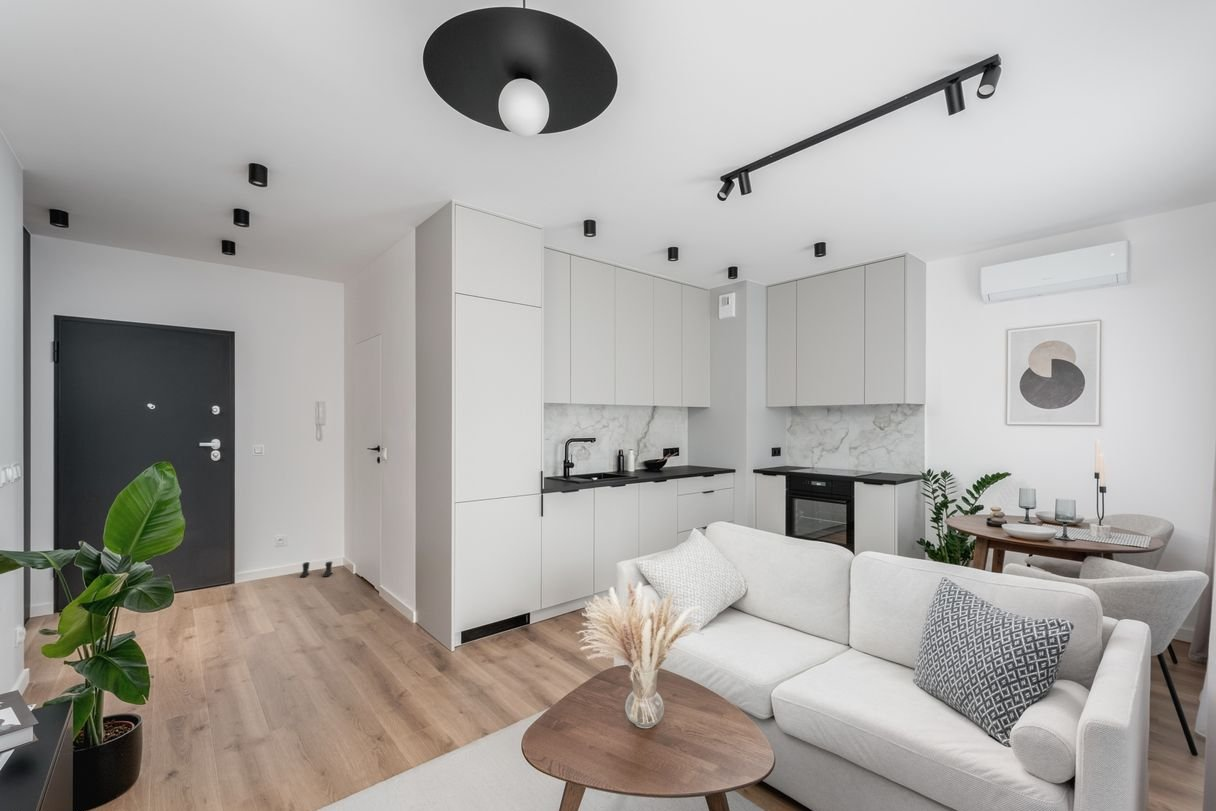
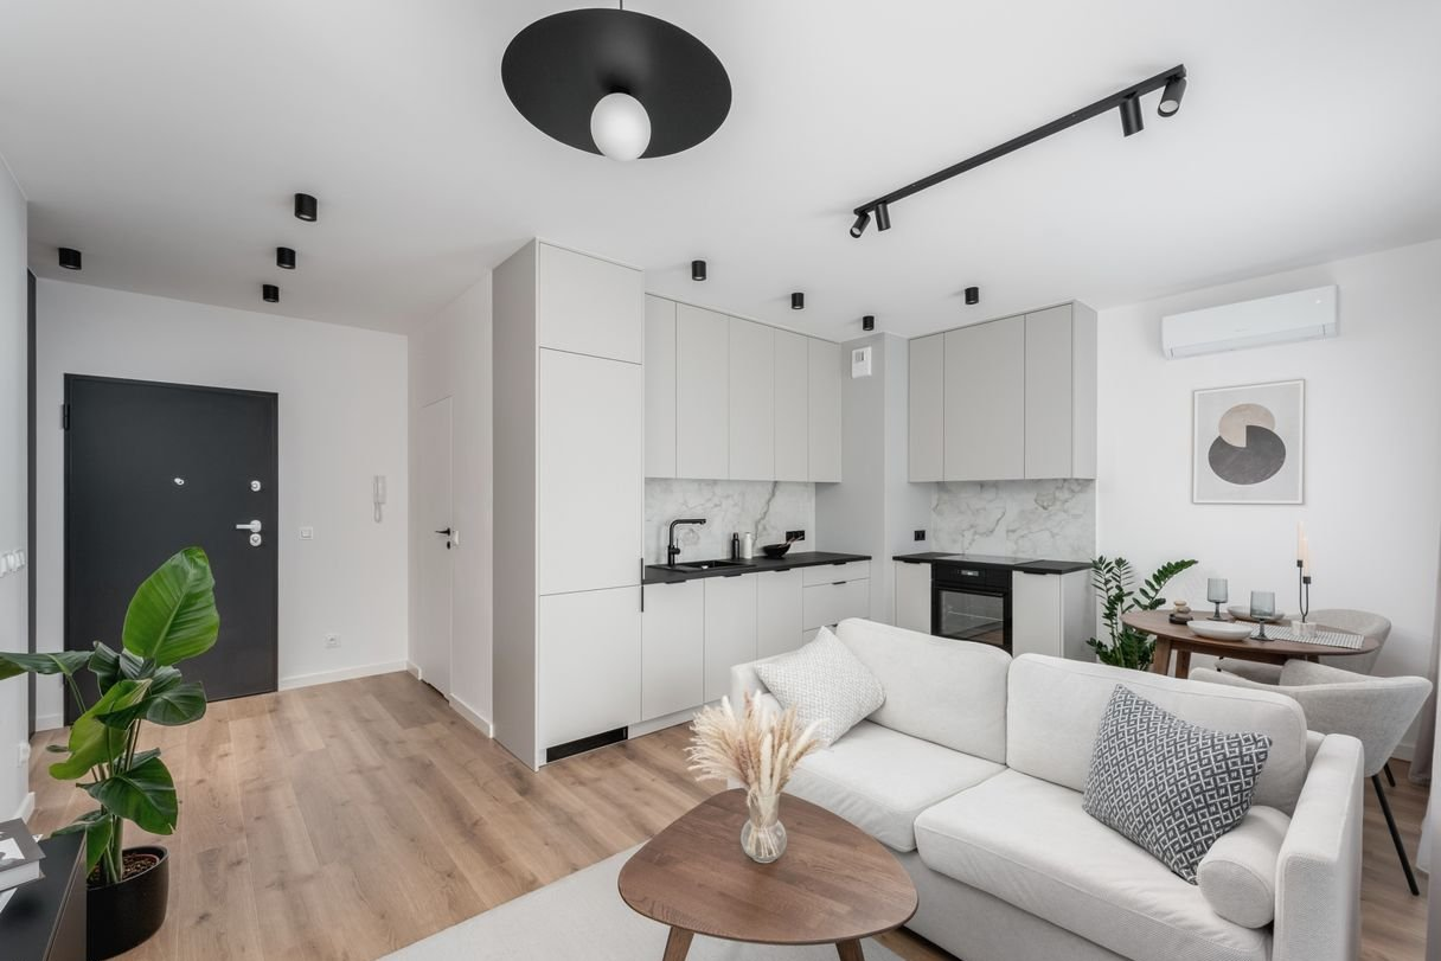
- boots [299,560,333,579]
